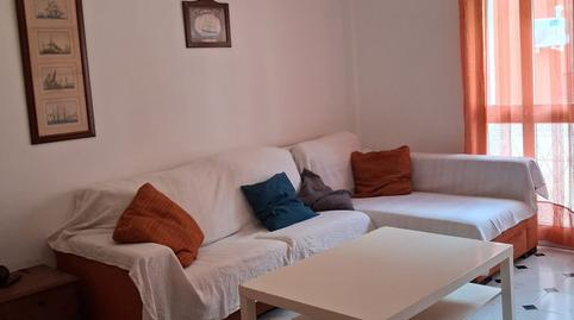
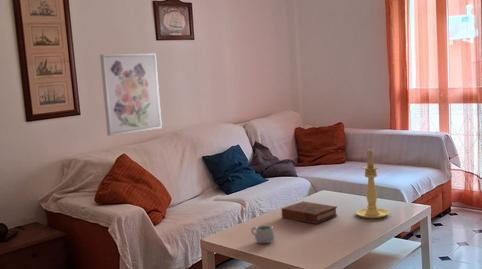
+ wall art [99,52,163,137]
+ book [281,200,338,225]
+ candle holder [355,147,390,219]
+ mug [250,224,276,244]
